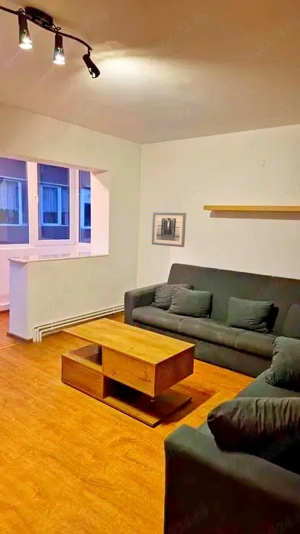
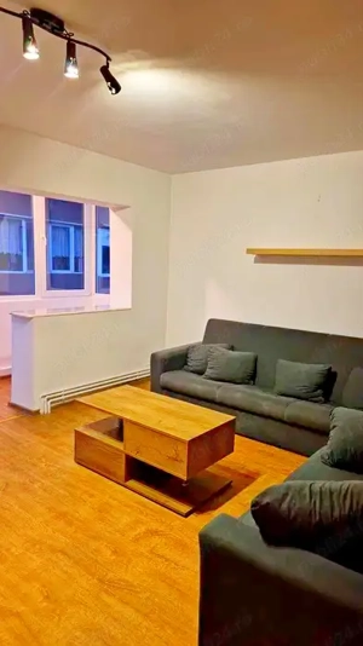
- wall art [151,212,187,248]
